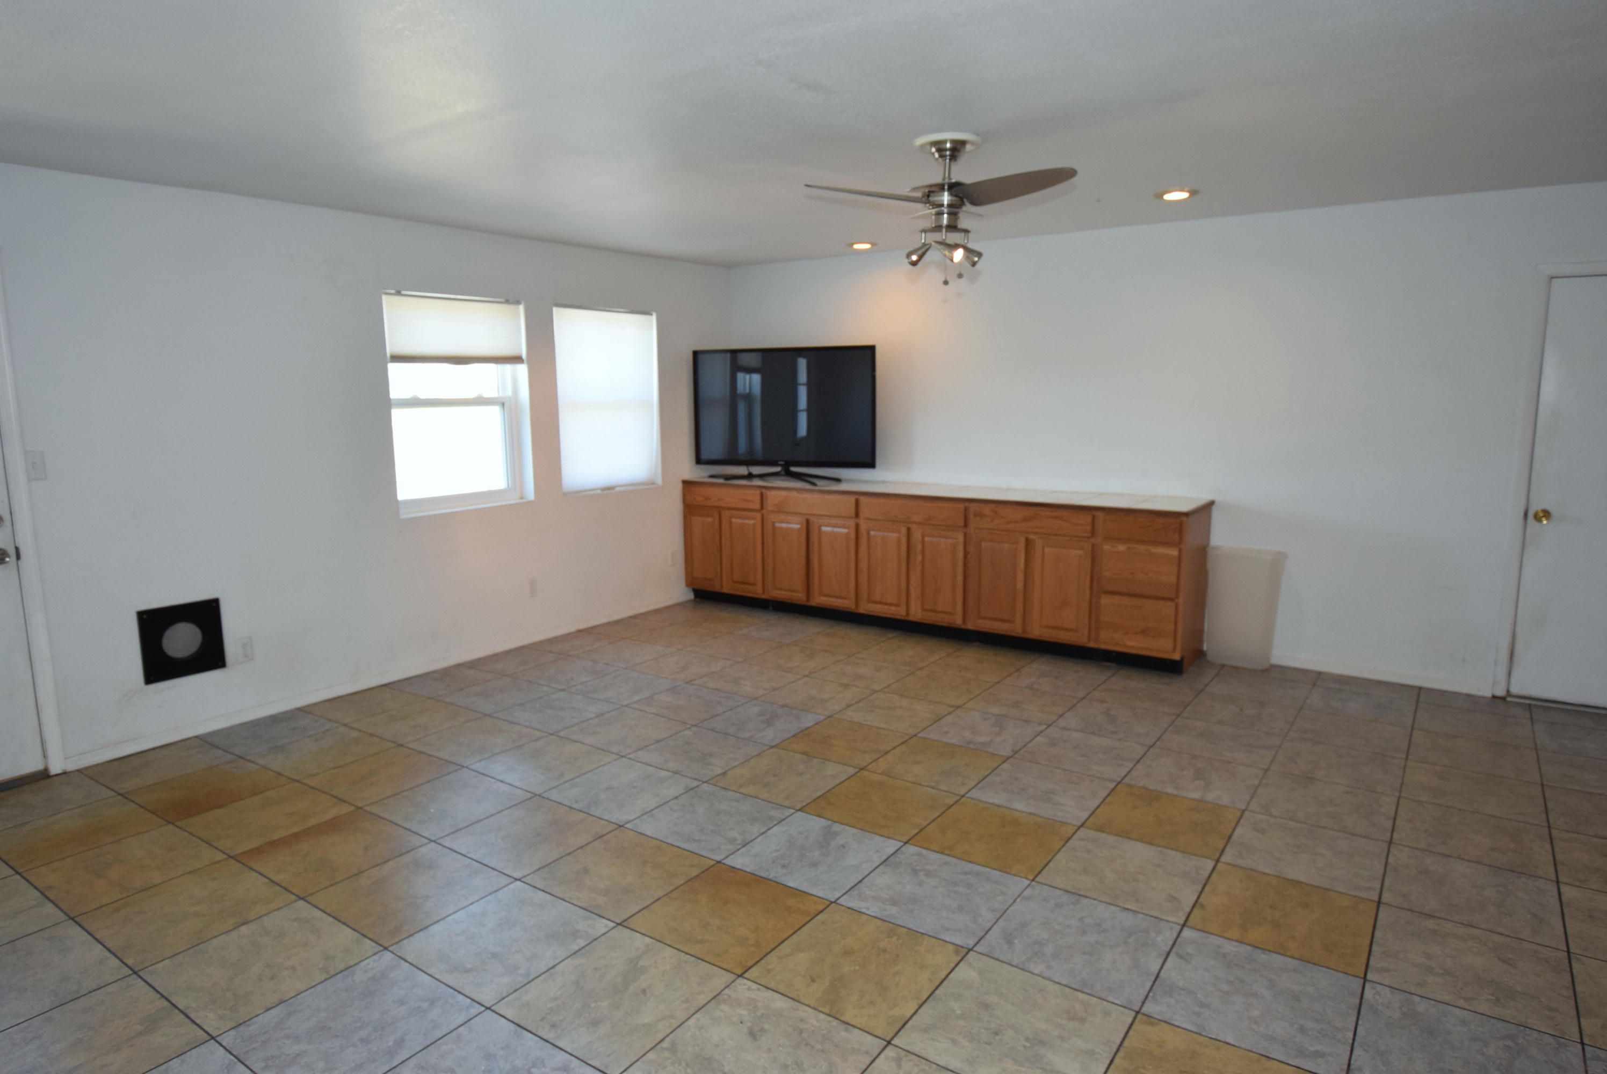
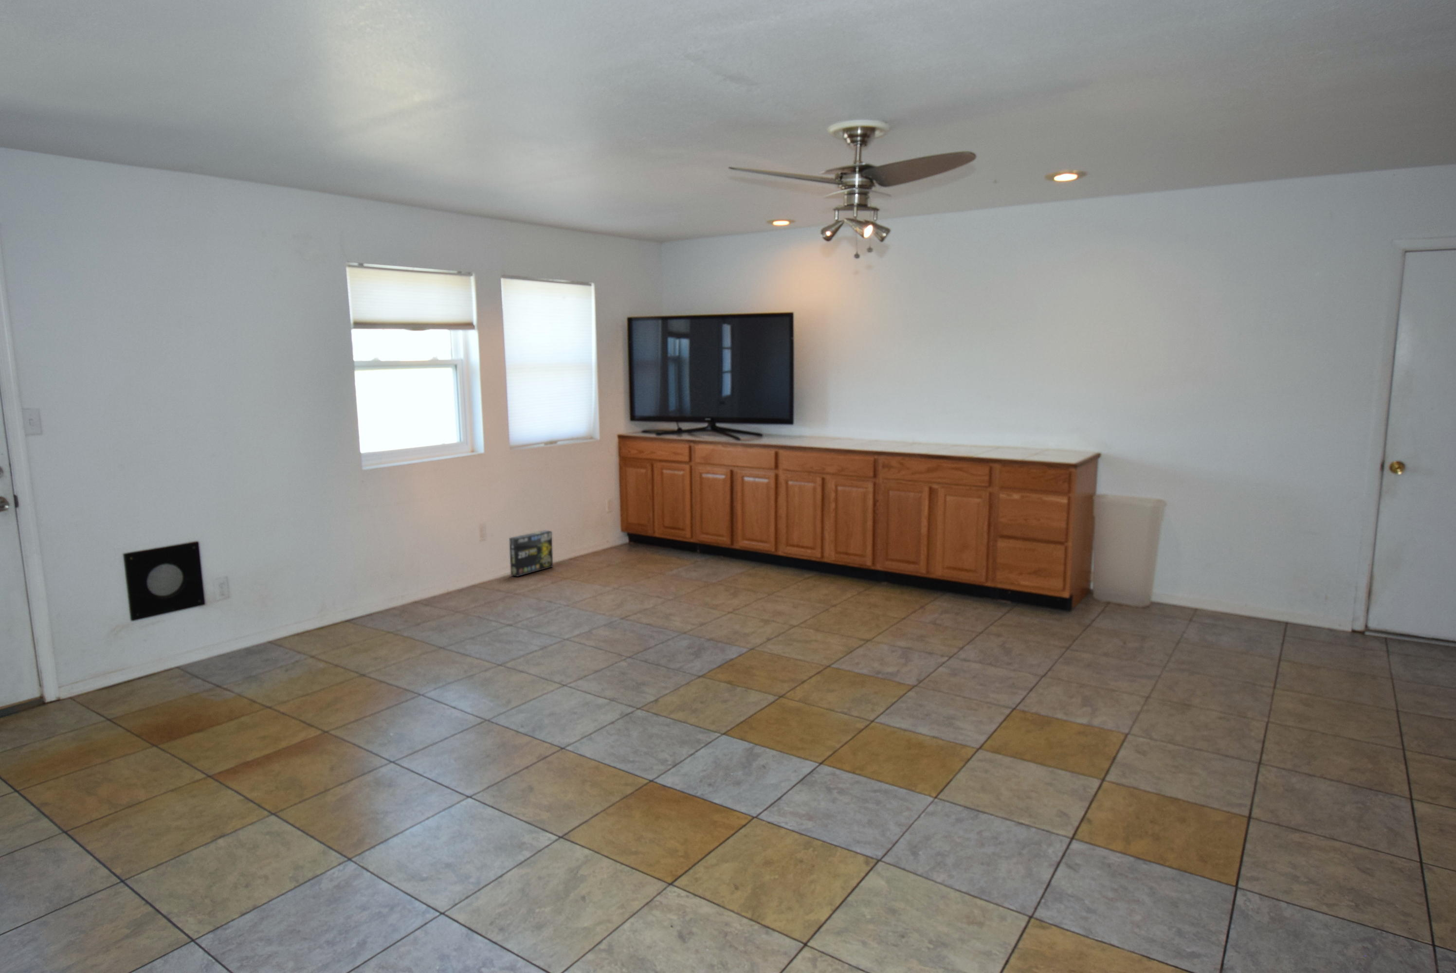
+ box [508,530,554,577]
